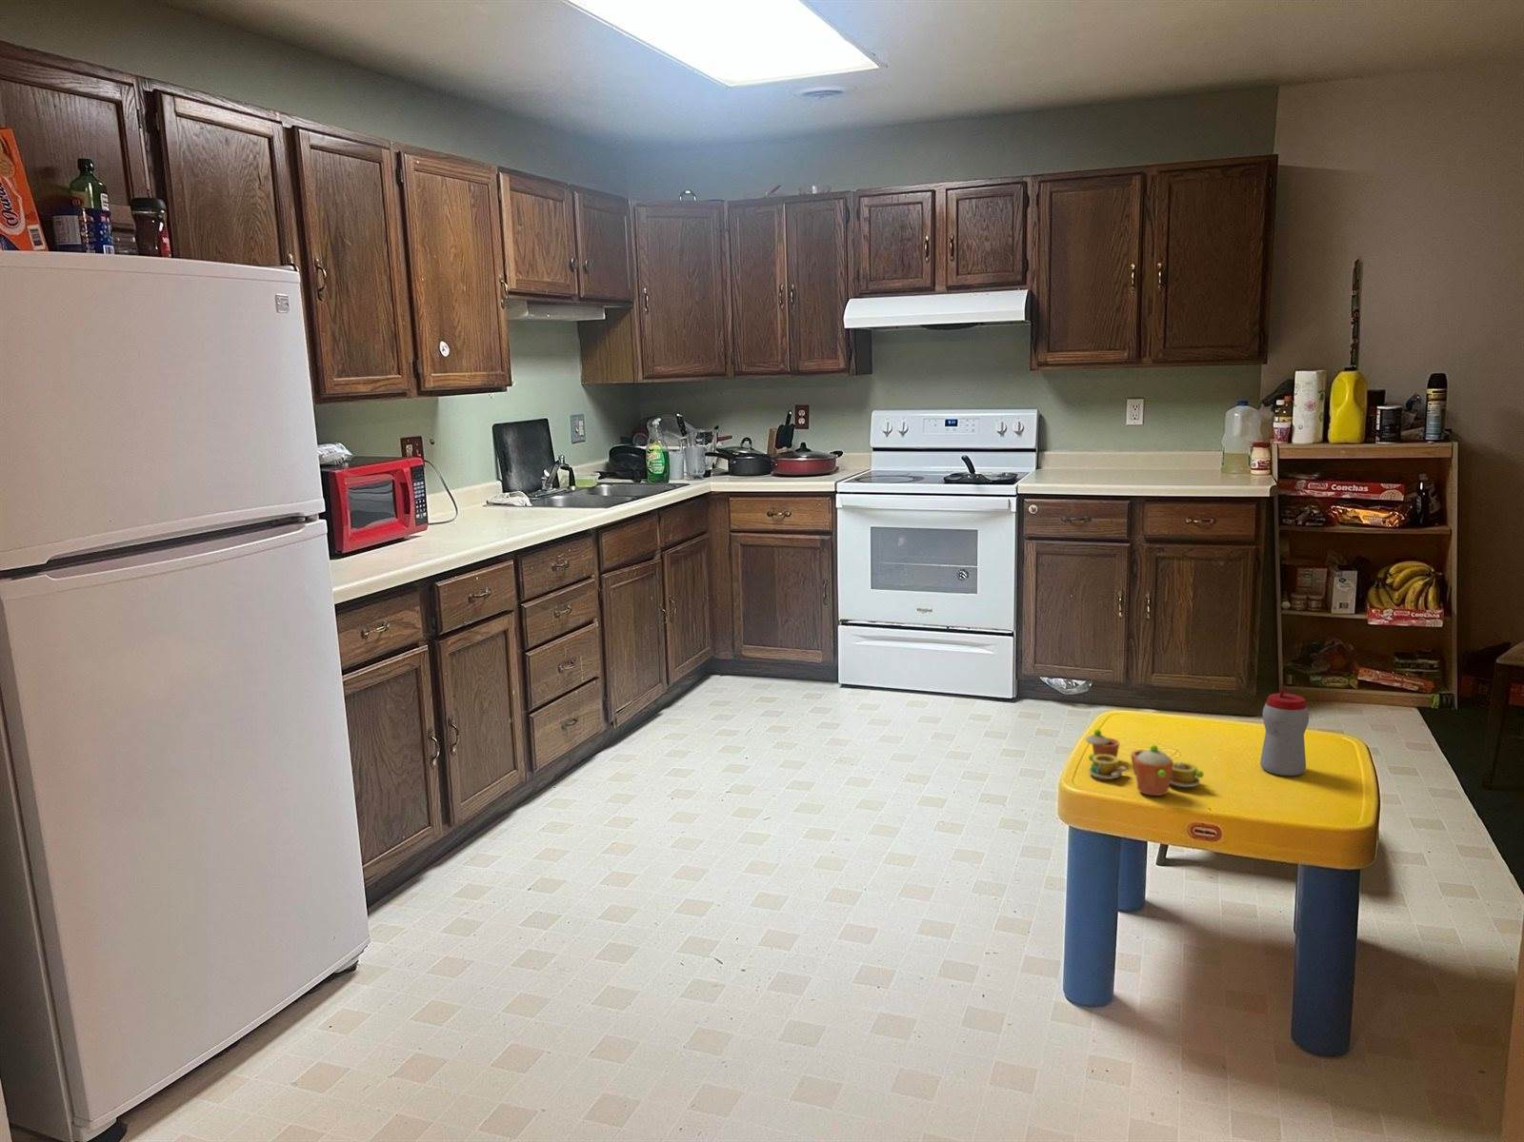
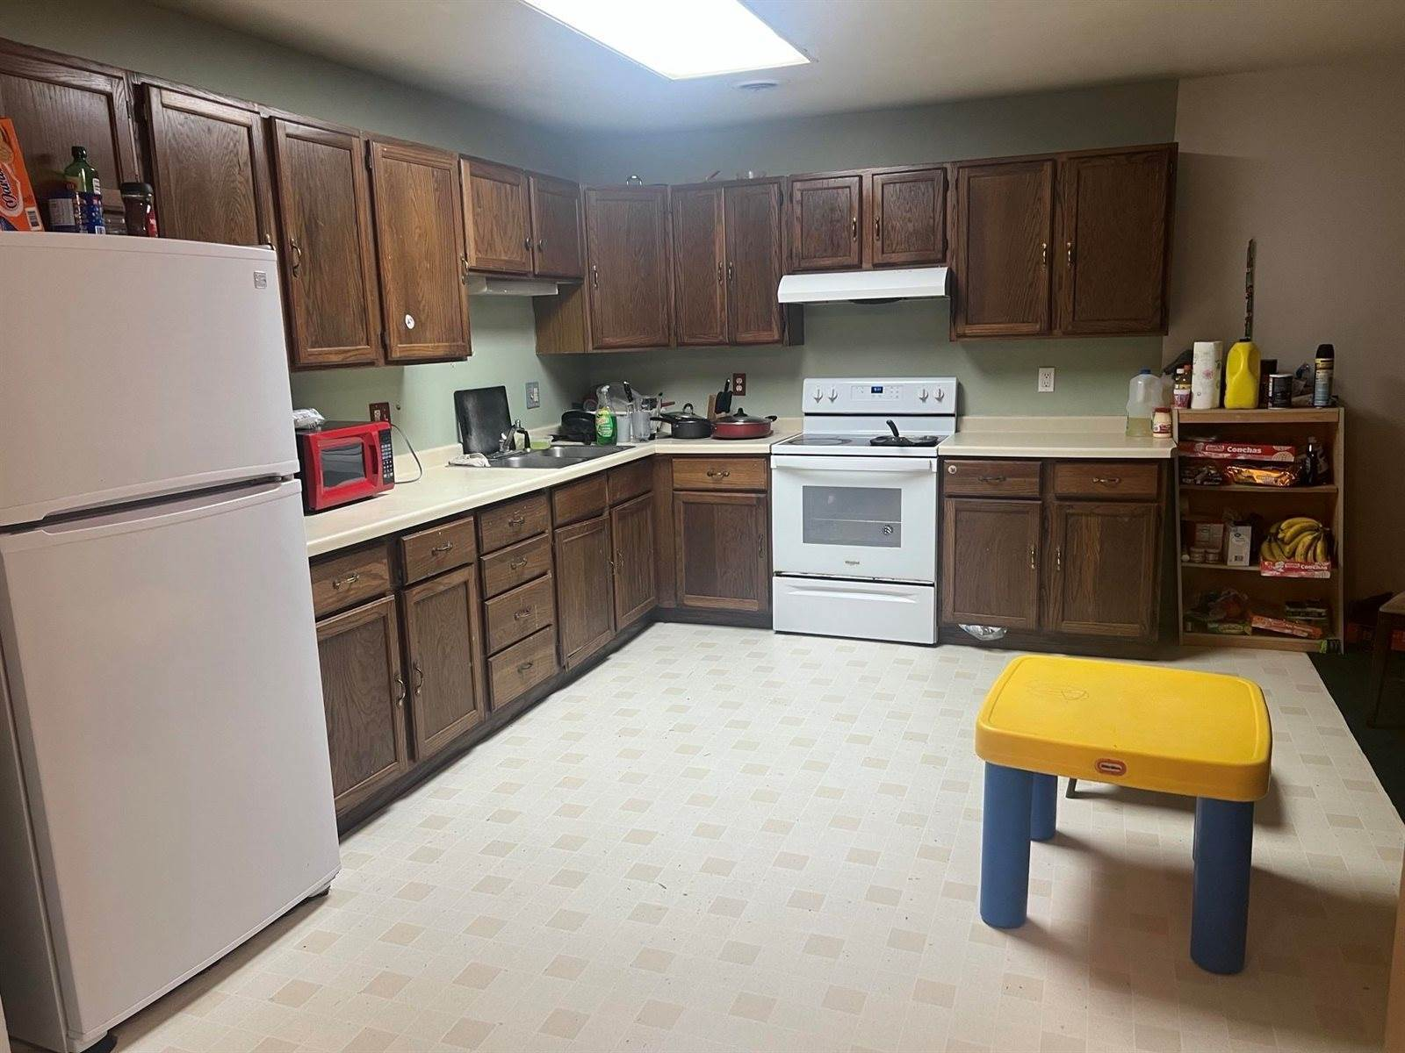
- sippy cup [1259,685,1309,776]
- toy tea set [1085,728,1205,797]
